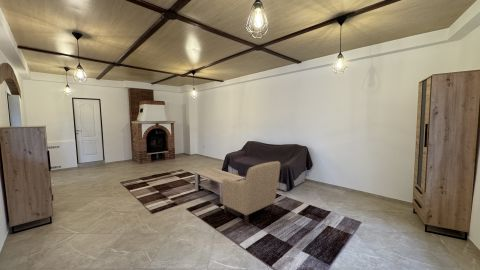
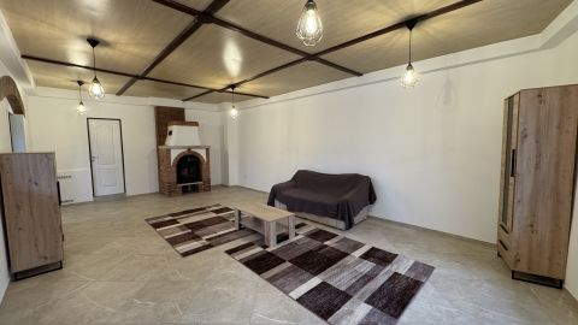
- chair [221,160,281,226]
